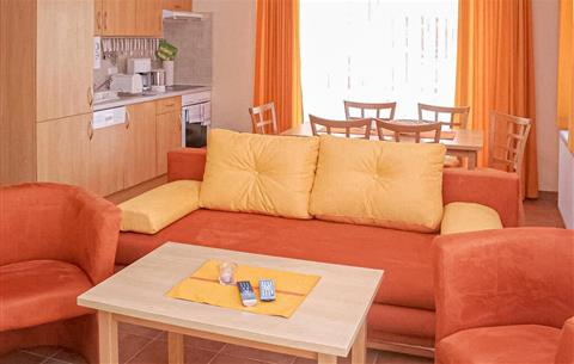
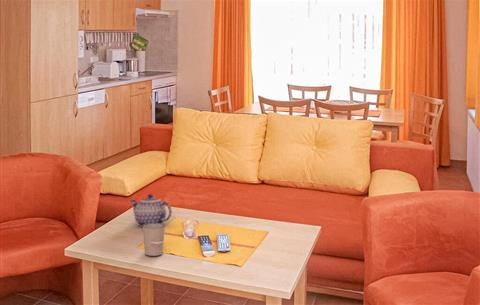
+ teapot [129,193,173,228]
+ cup [142,223,166,257]
